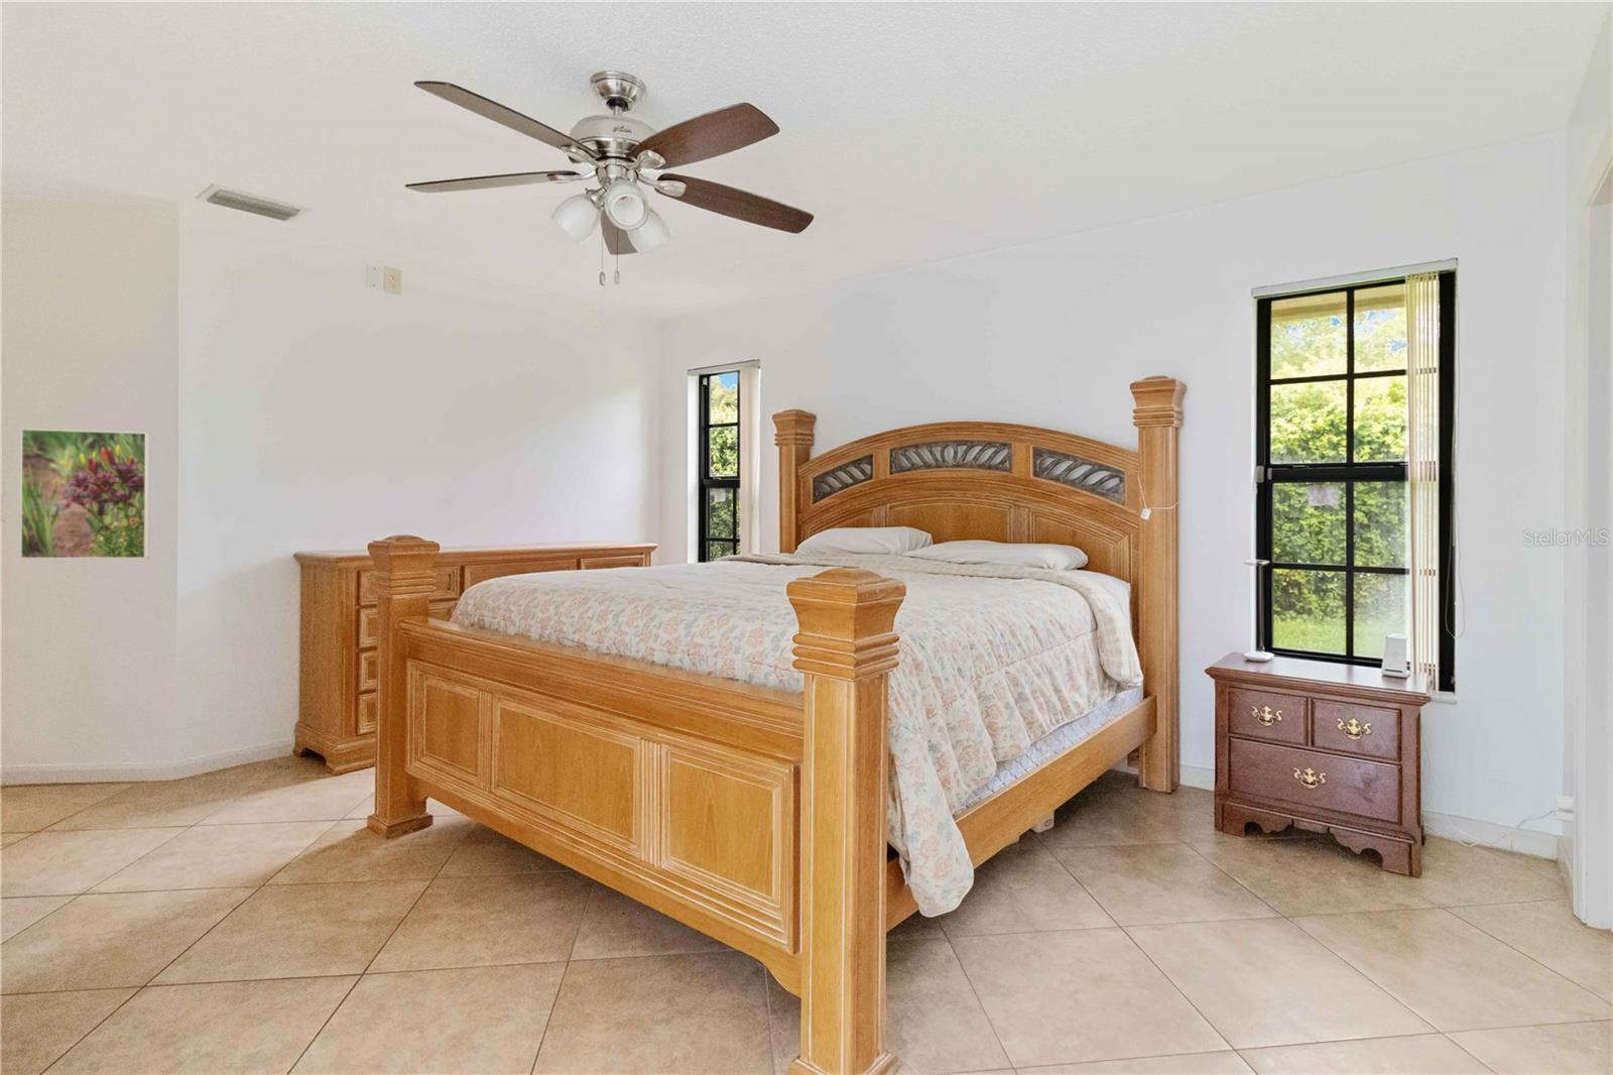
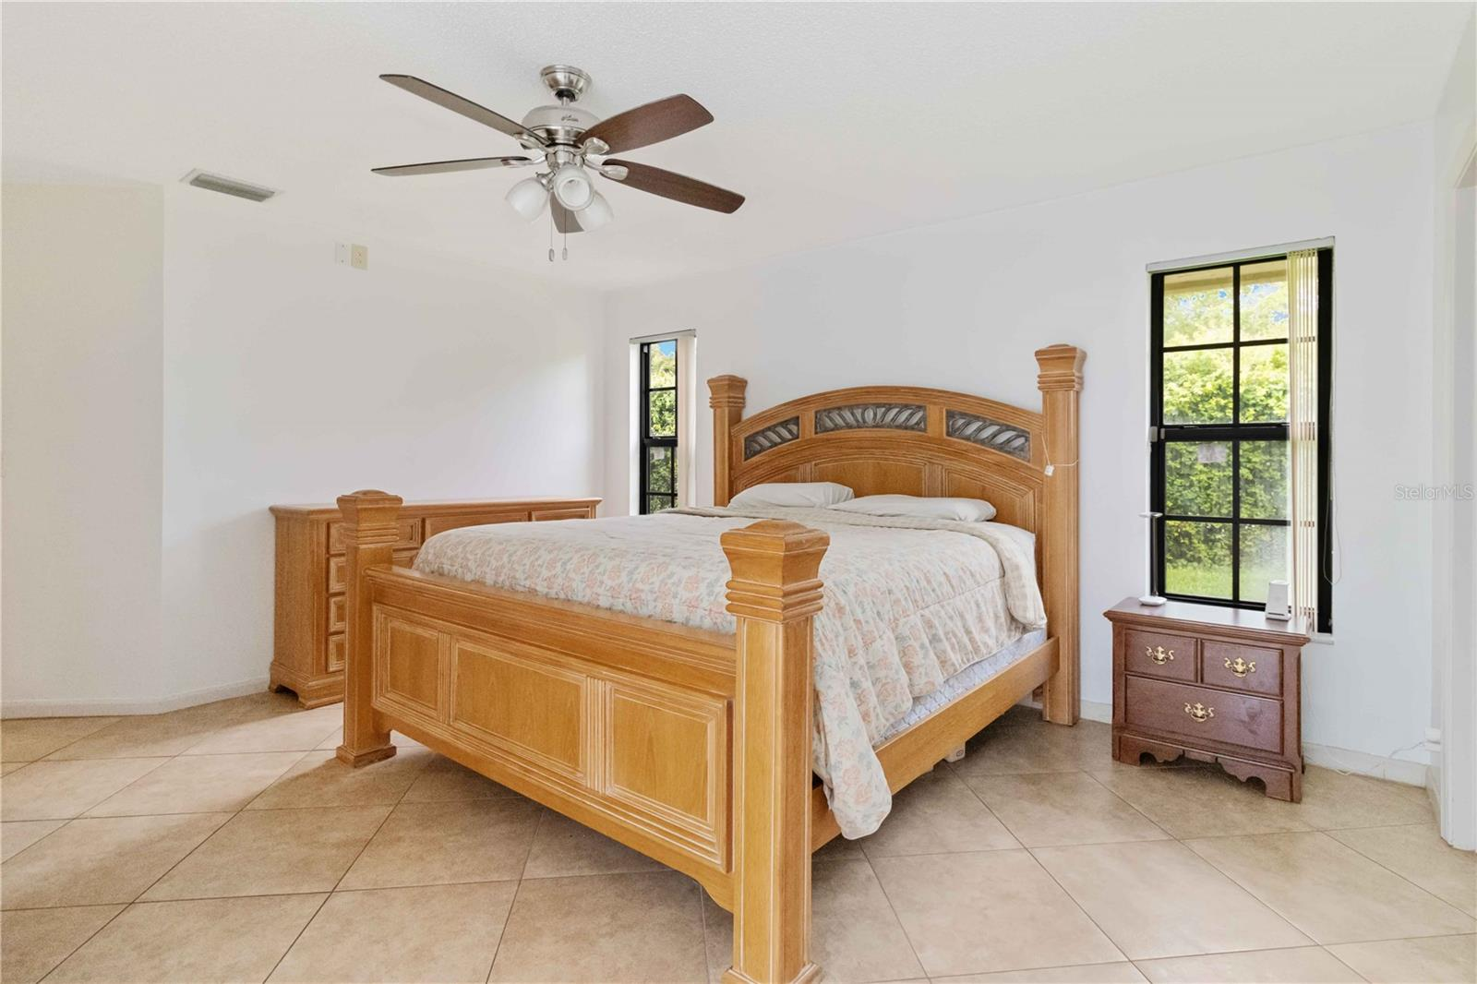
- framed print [19,427,151,559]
